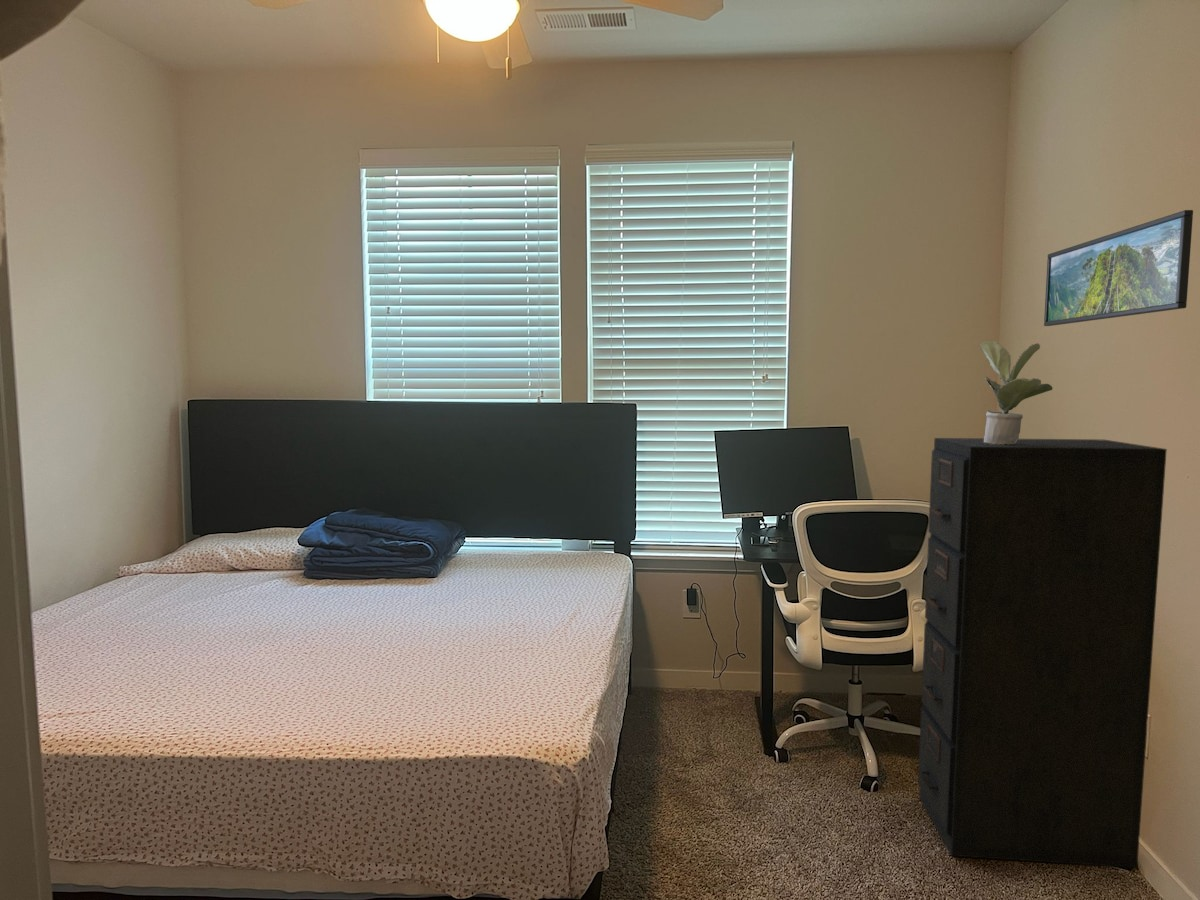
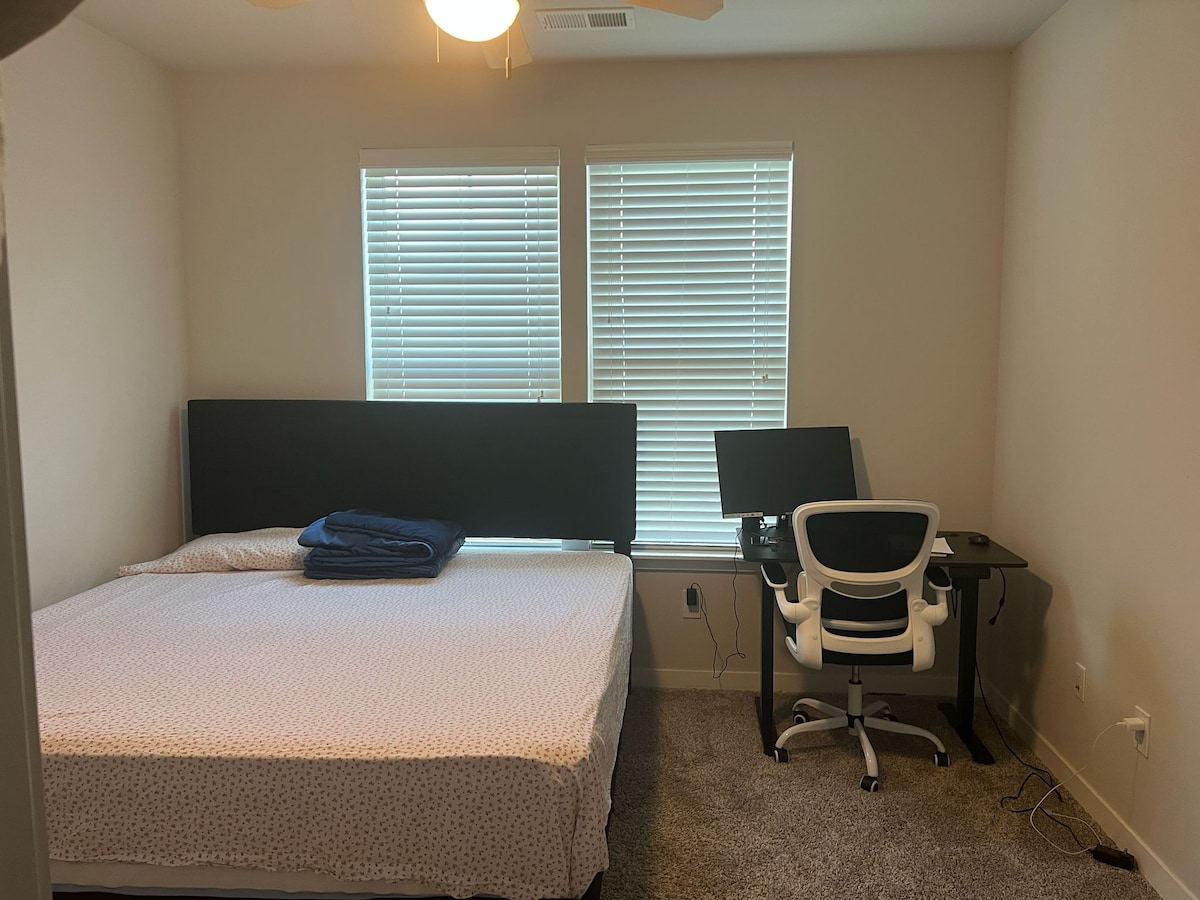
- potted plant [979,340,1054,444]
- filing cabinet [917,437,1168,869]
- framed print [1043,209,1194,327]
